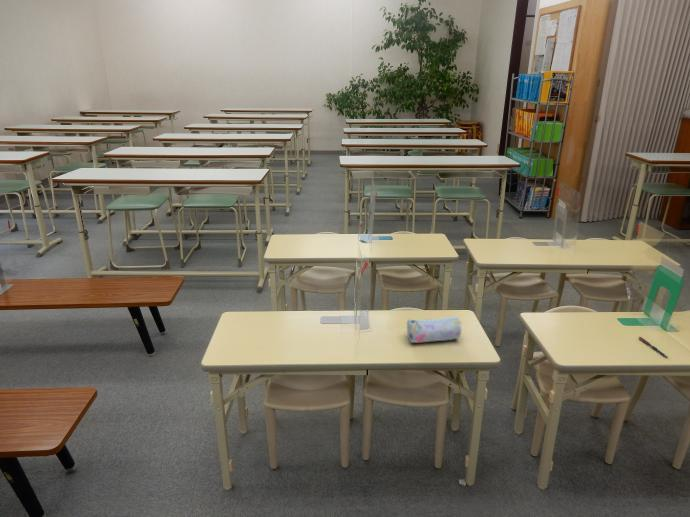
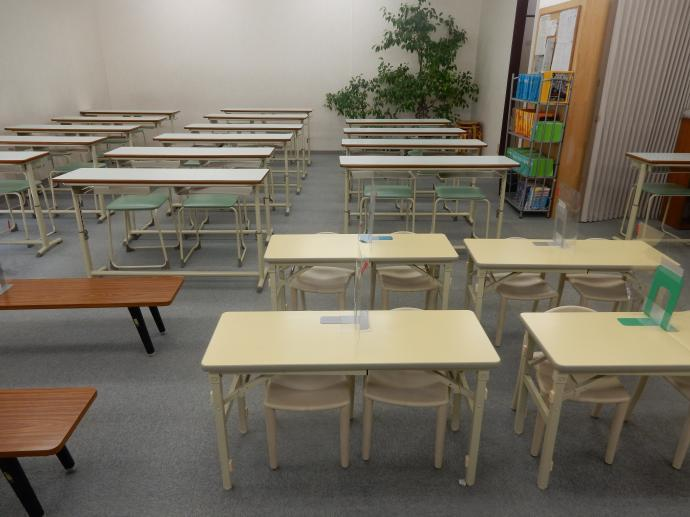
- pencil case [406,315,462,344]
- pen [638,336,669,358]
